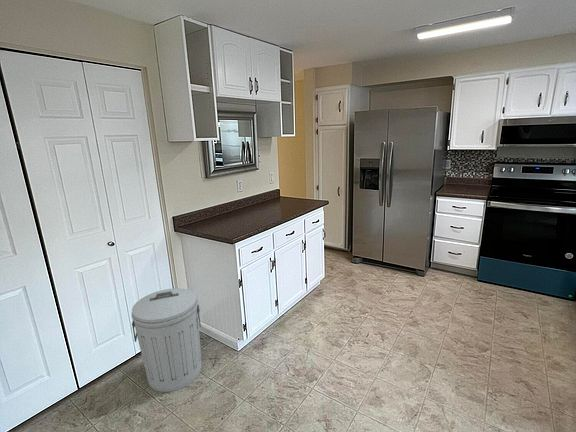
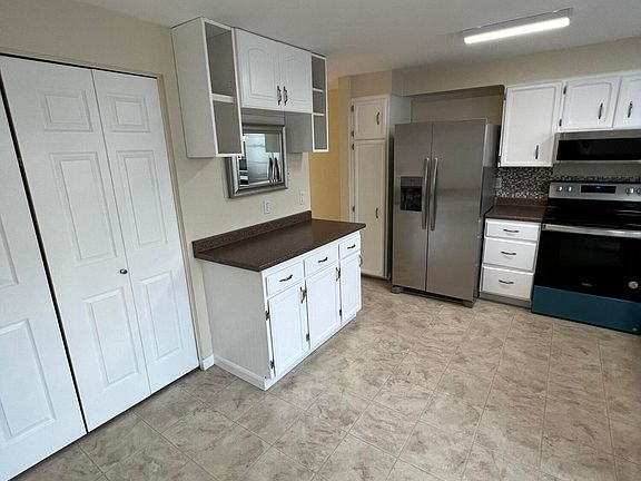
- trash can [131,287,203,393]
